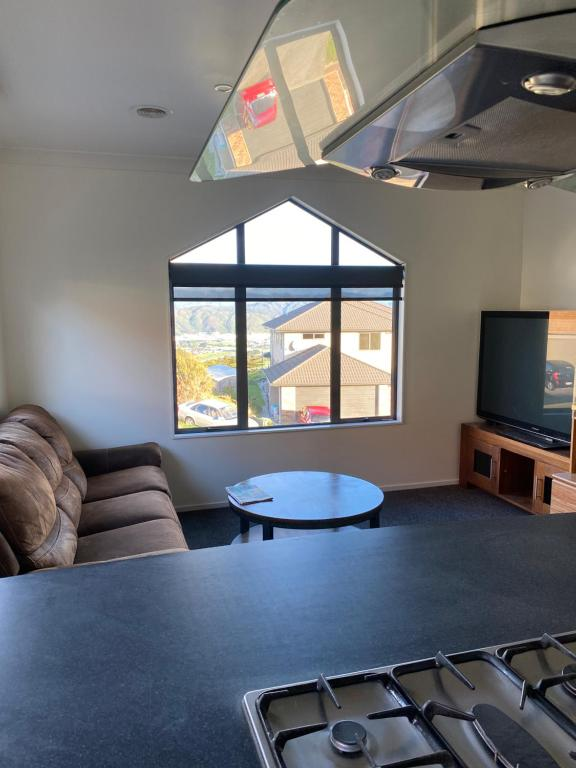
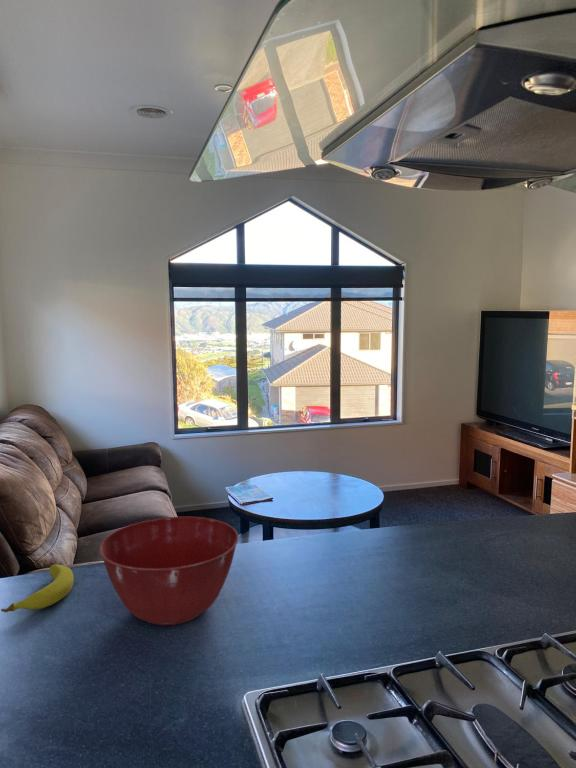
+ fruit [0,563,75,613]
+ mixing bowl [98,516,240,626]
